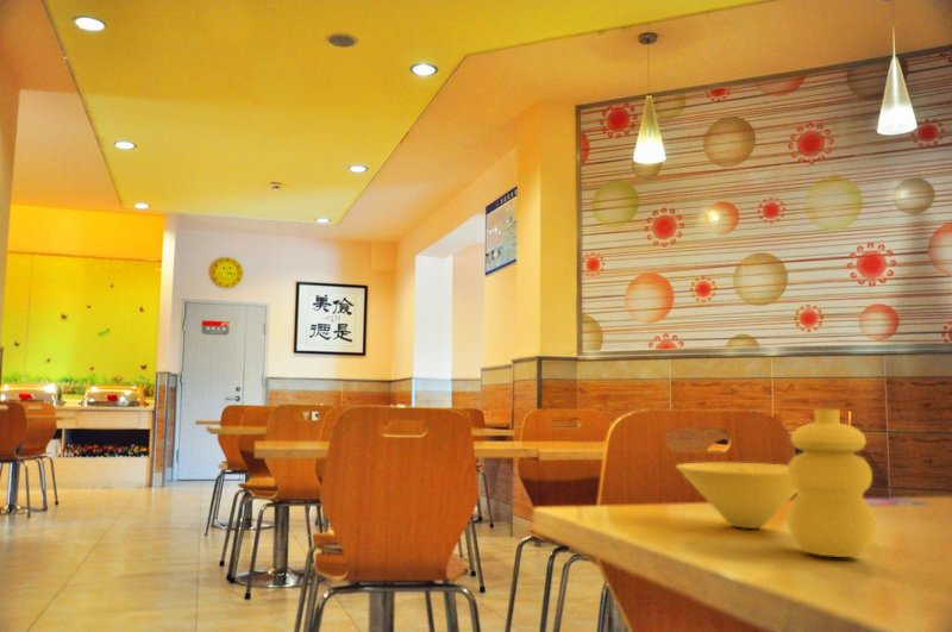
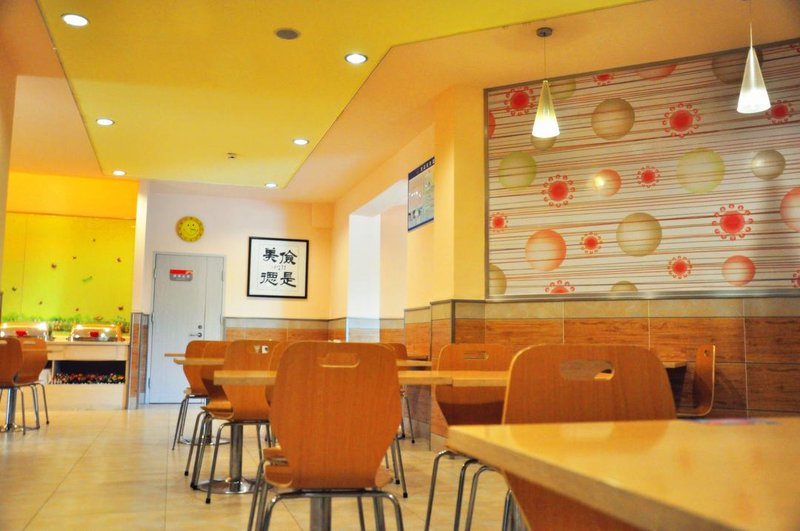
- condiment set [675,408,876,558]
